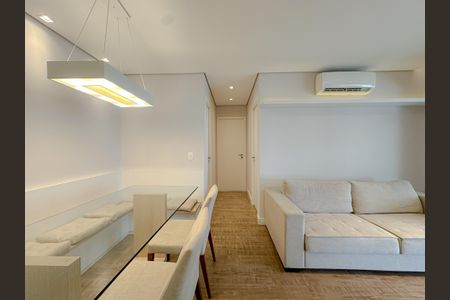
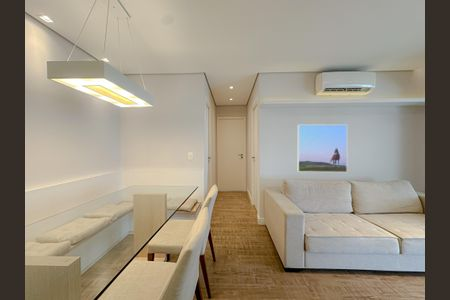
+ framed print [297,124,348,173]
